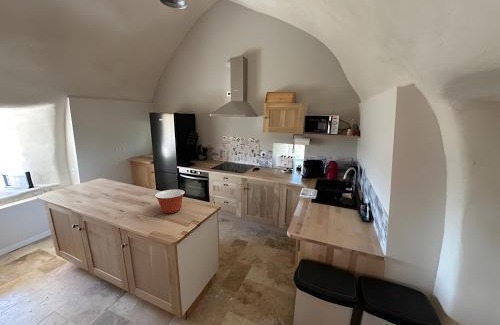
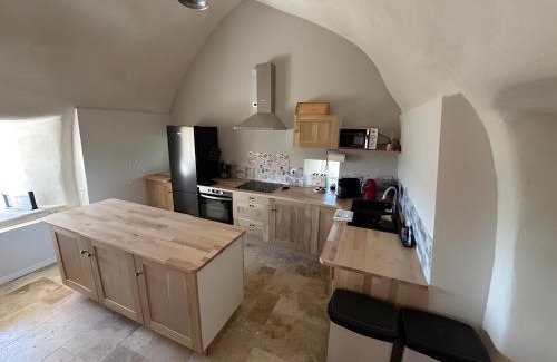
- mixing bowl [154,189,186,214]
